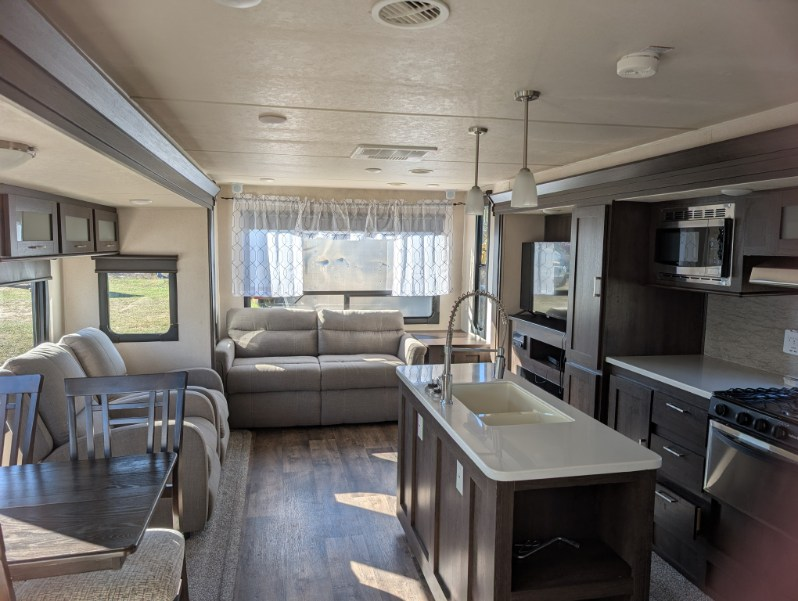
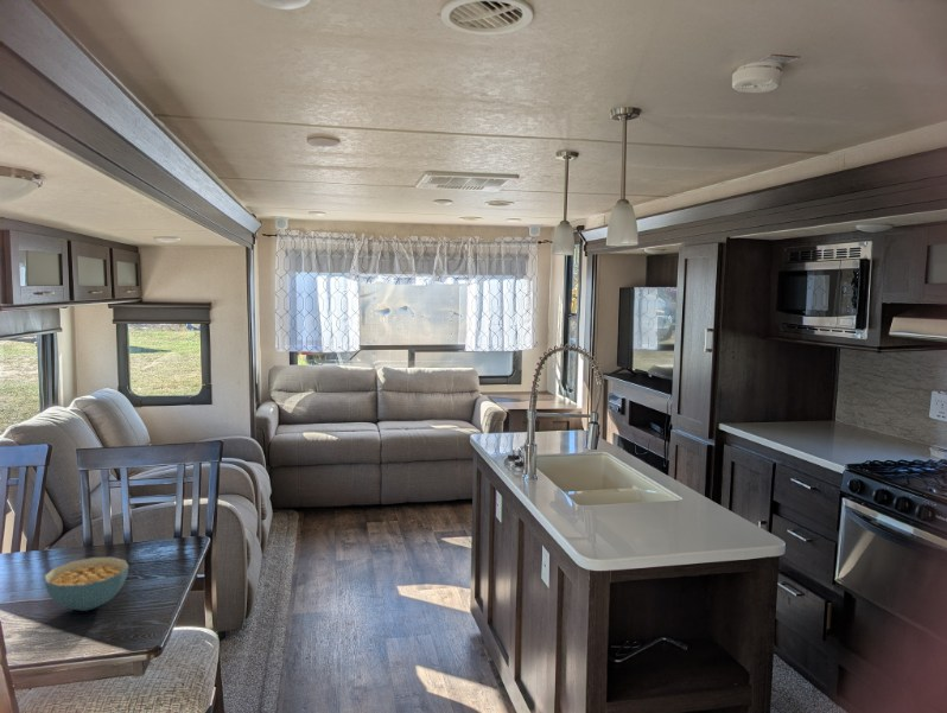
+ cereal bowl [43,556,129,612]
